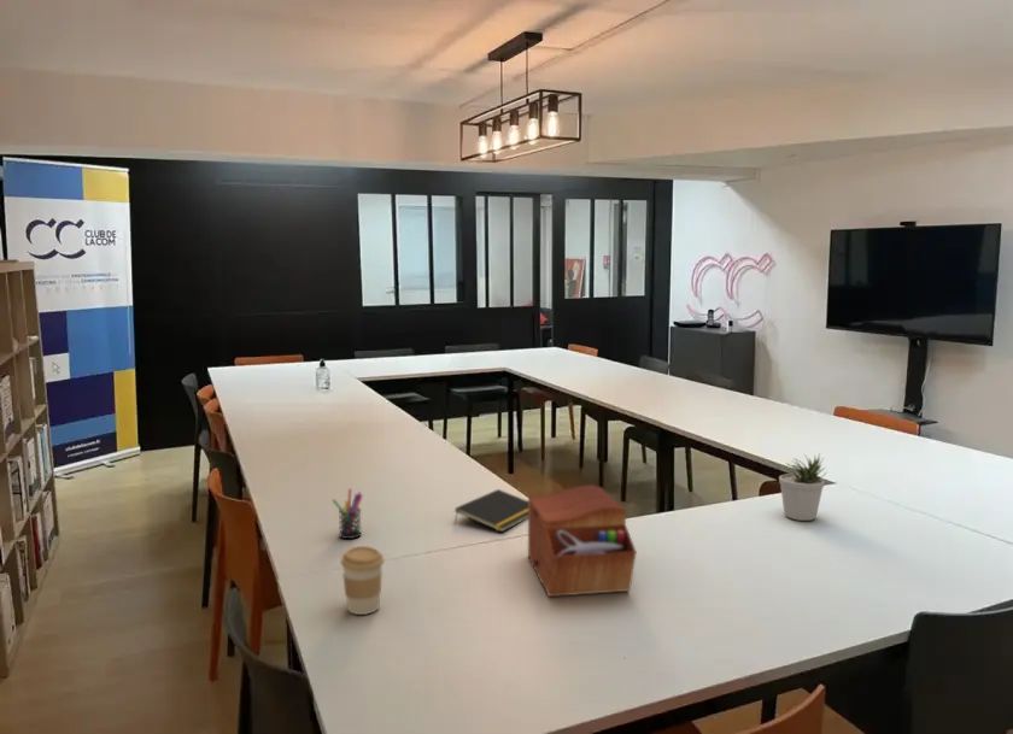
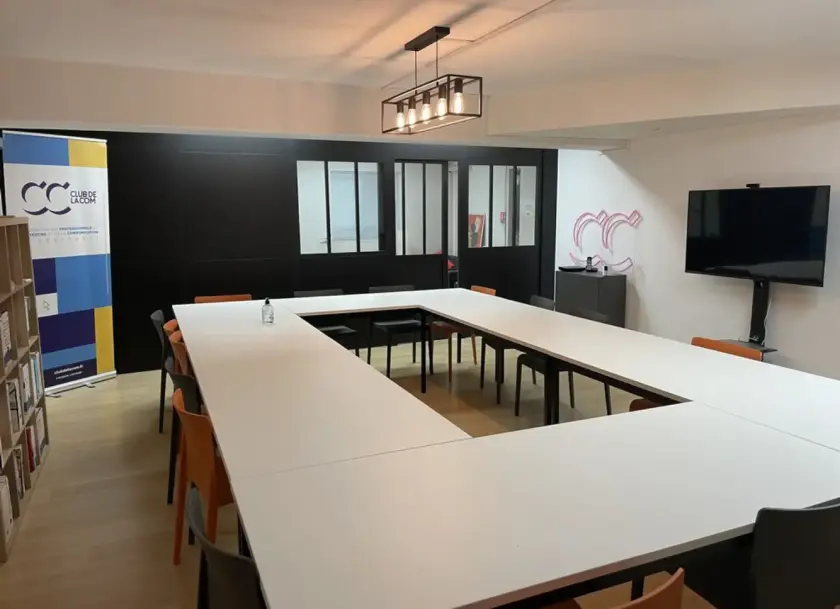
- coffee cup [340,545,385,616]
- pen holder [332,488,364,540]
- notepad [453,488,528,533]
- potted plant [778,452,828,522]
- sewing box [527,483,638,598]
